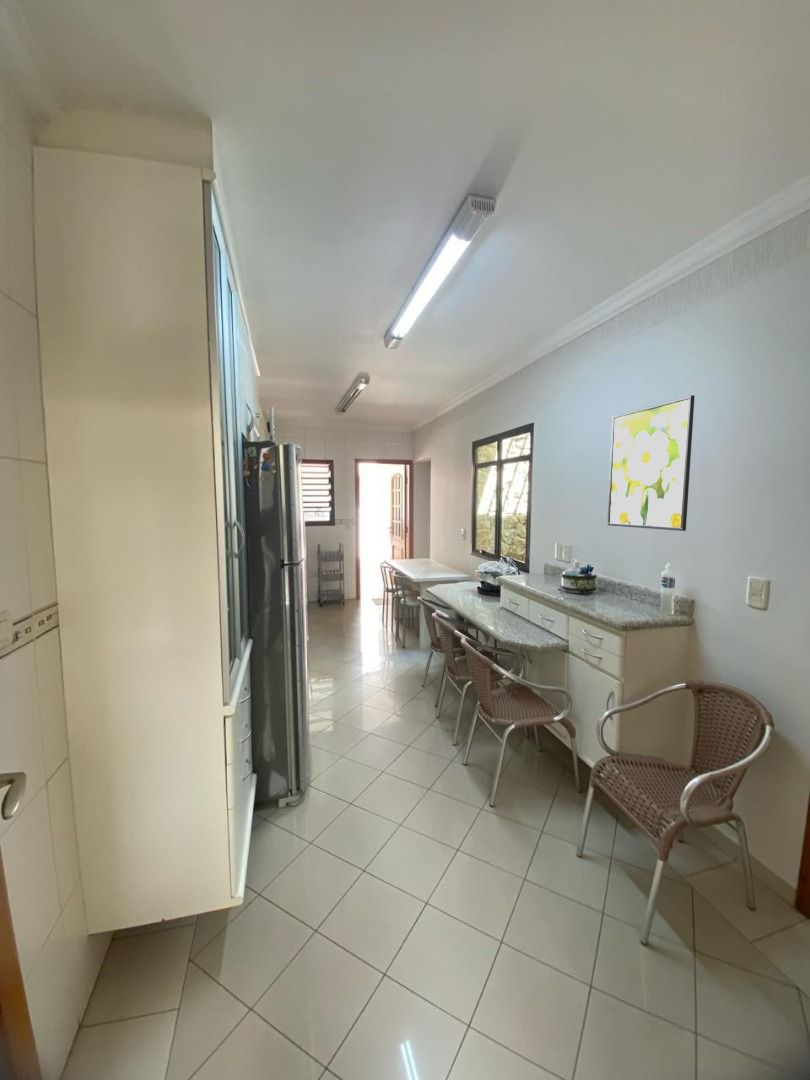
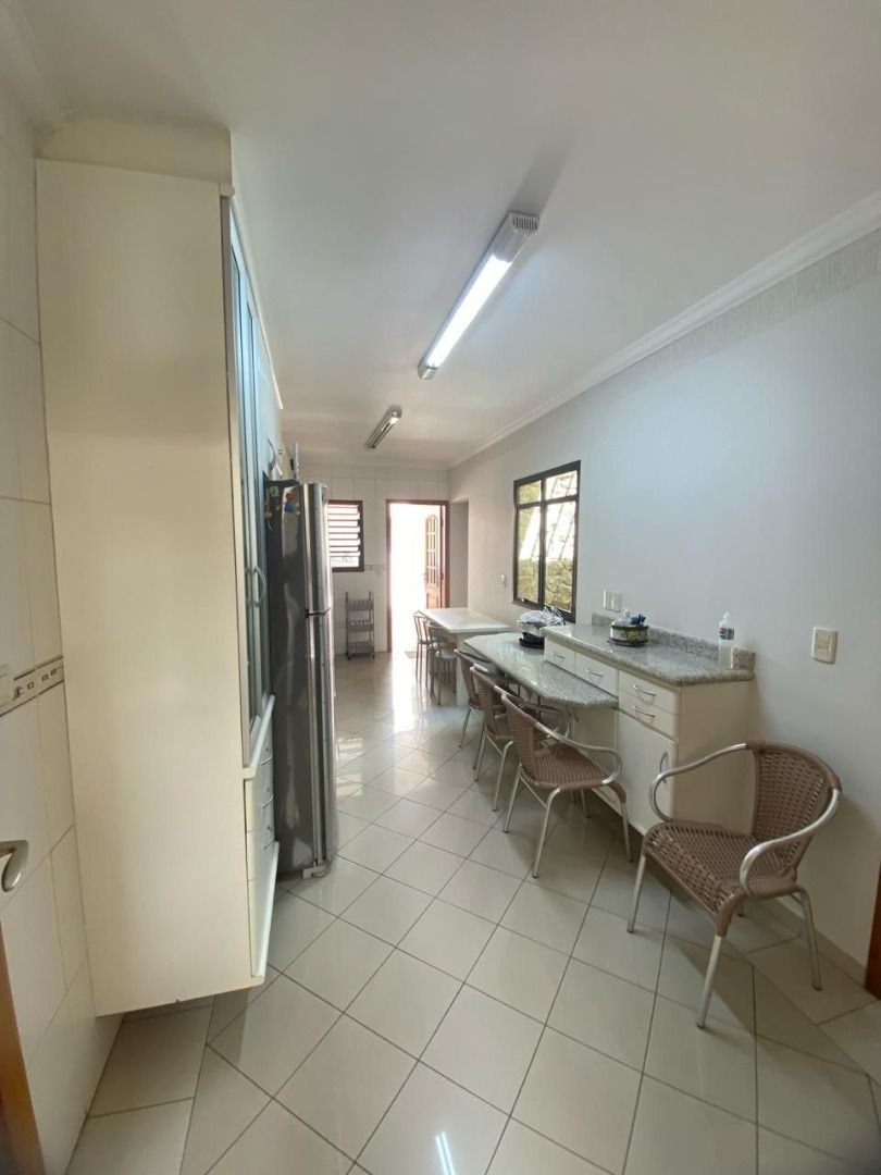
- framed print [606,394,696,532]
